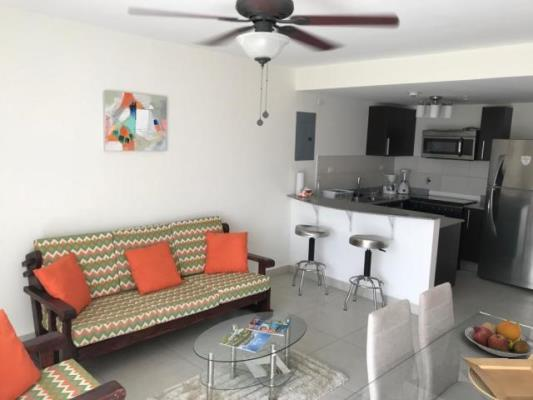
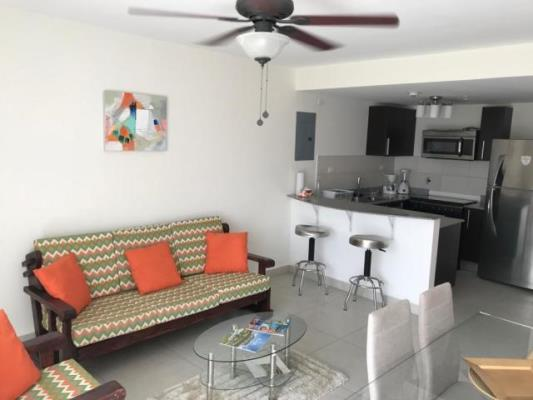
- fruit bowl [464,317,533,358]
